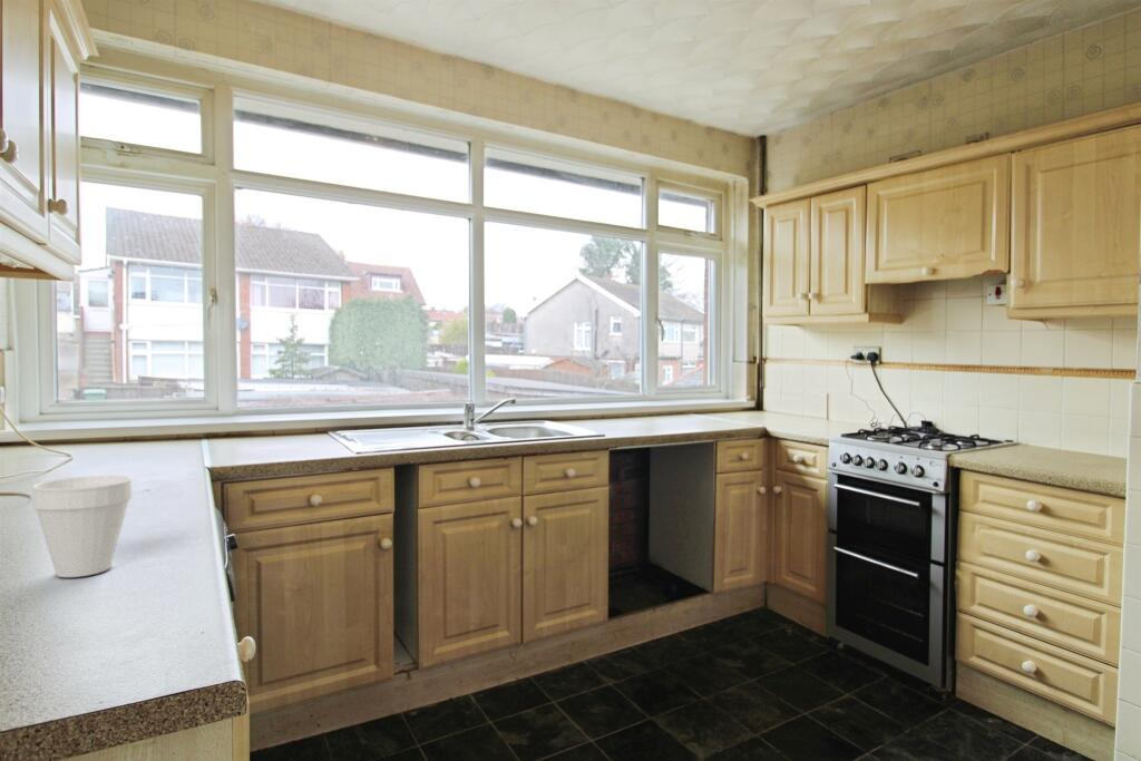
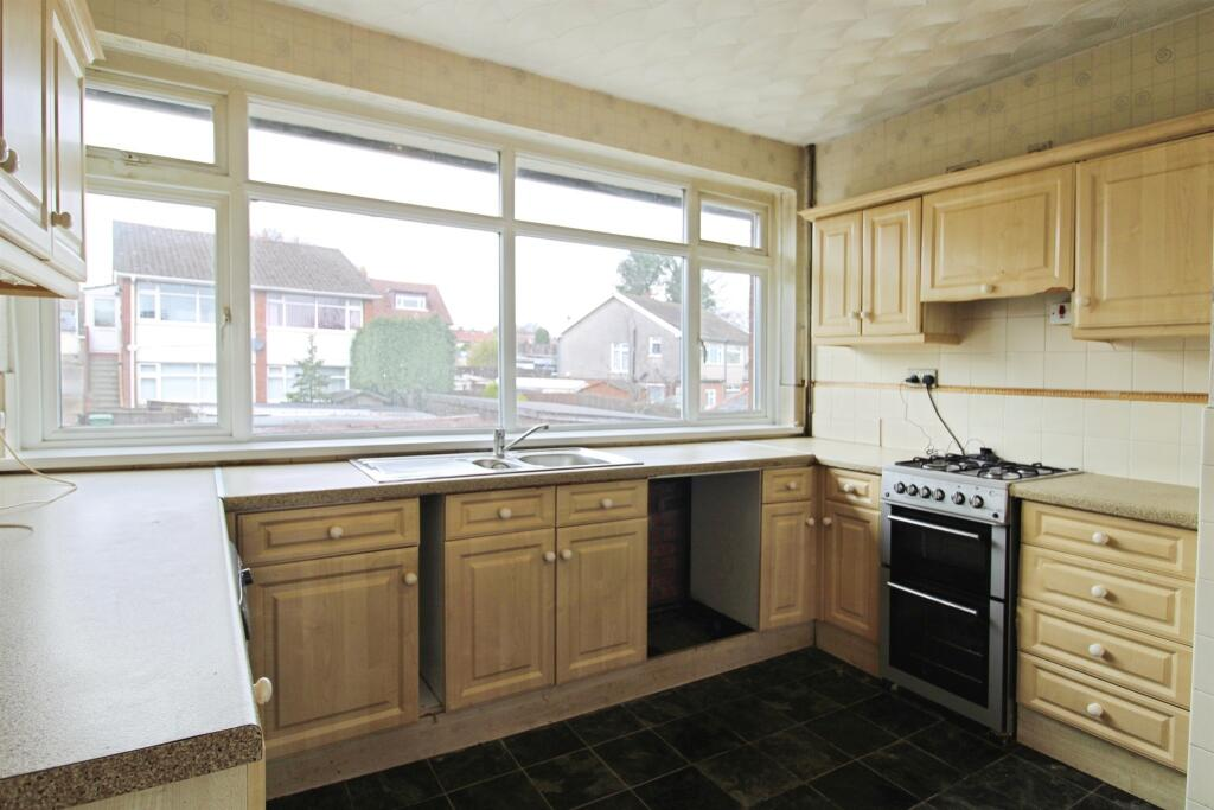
- cup [30,475,134,578]
